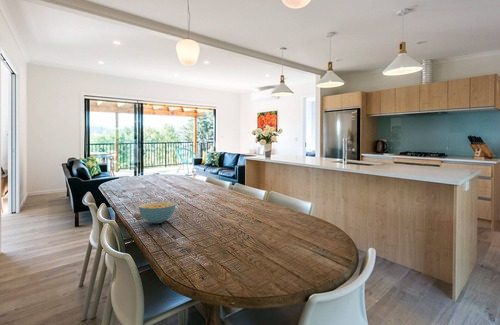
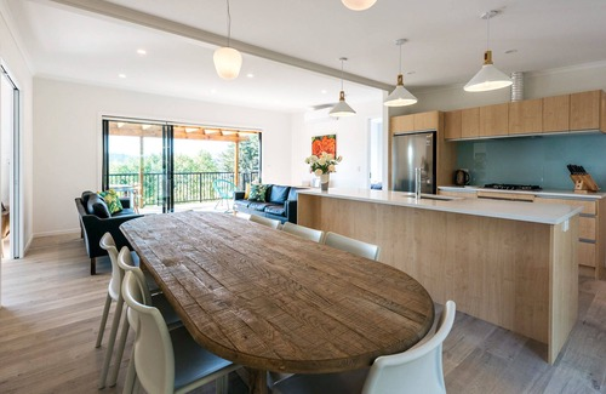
- cereal bowl [138,201,176,224]
